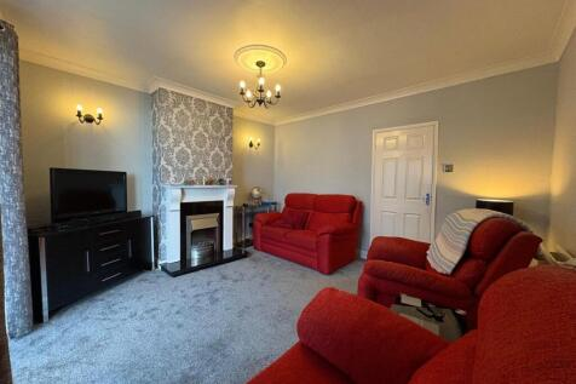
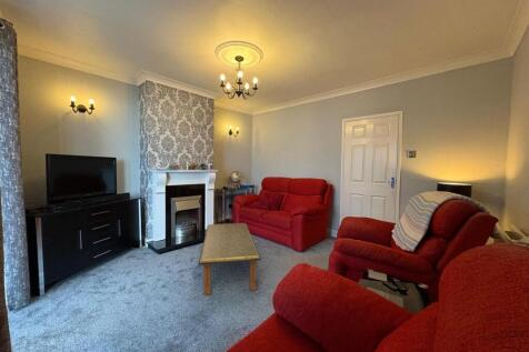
+ coffee table [198,222,262,296]
